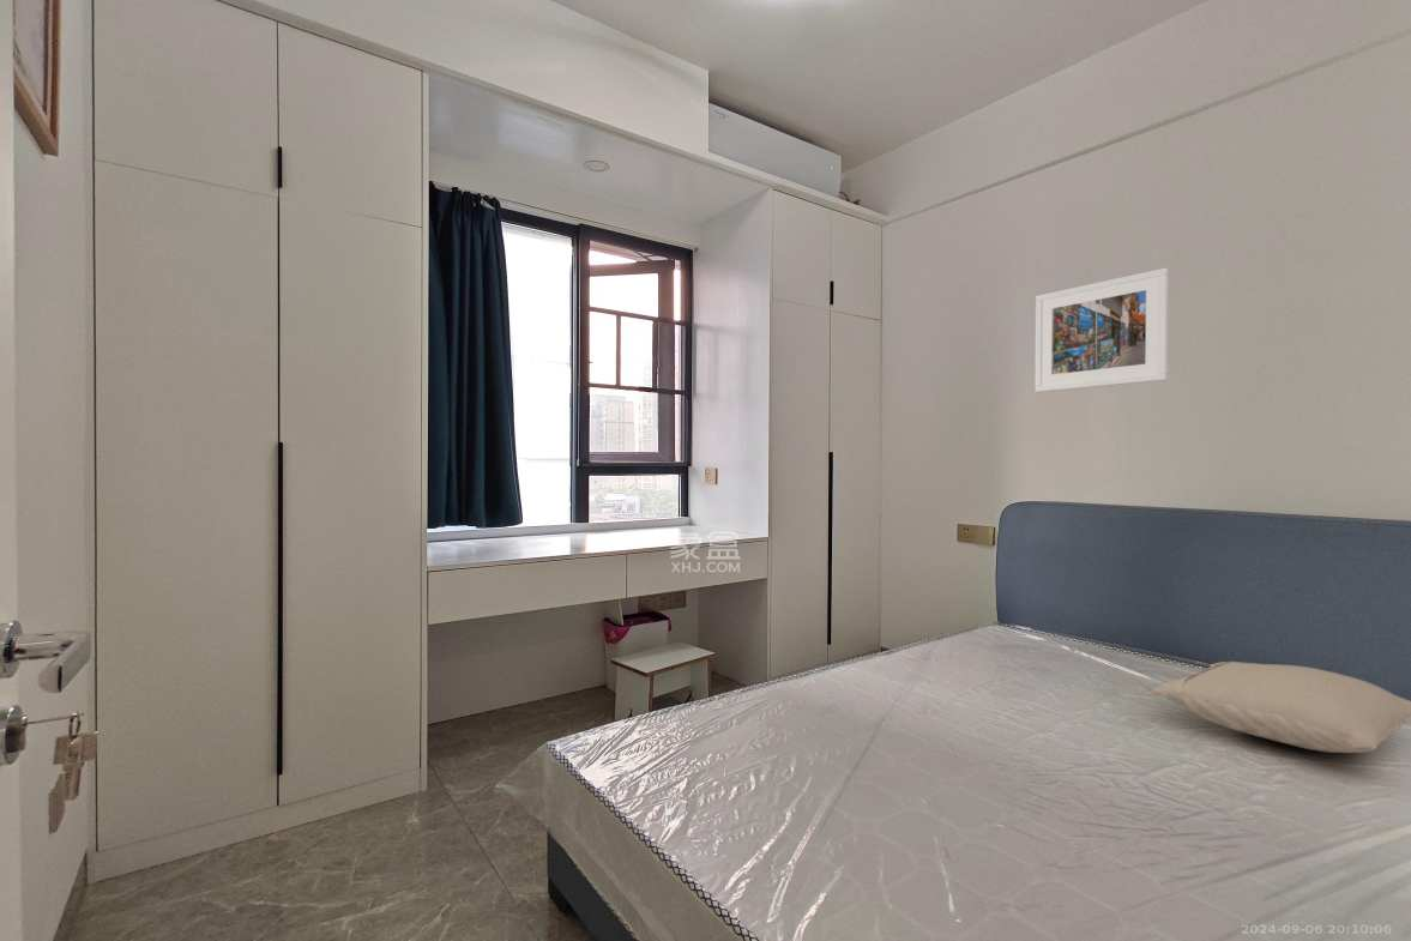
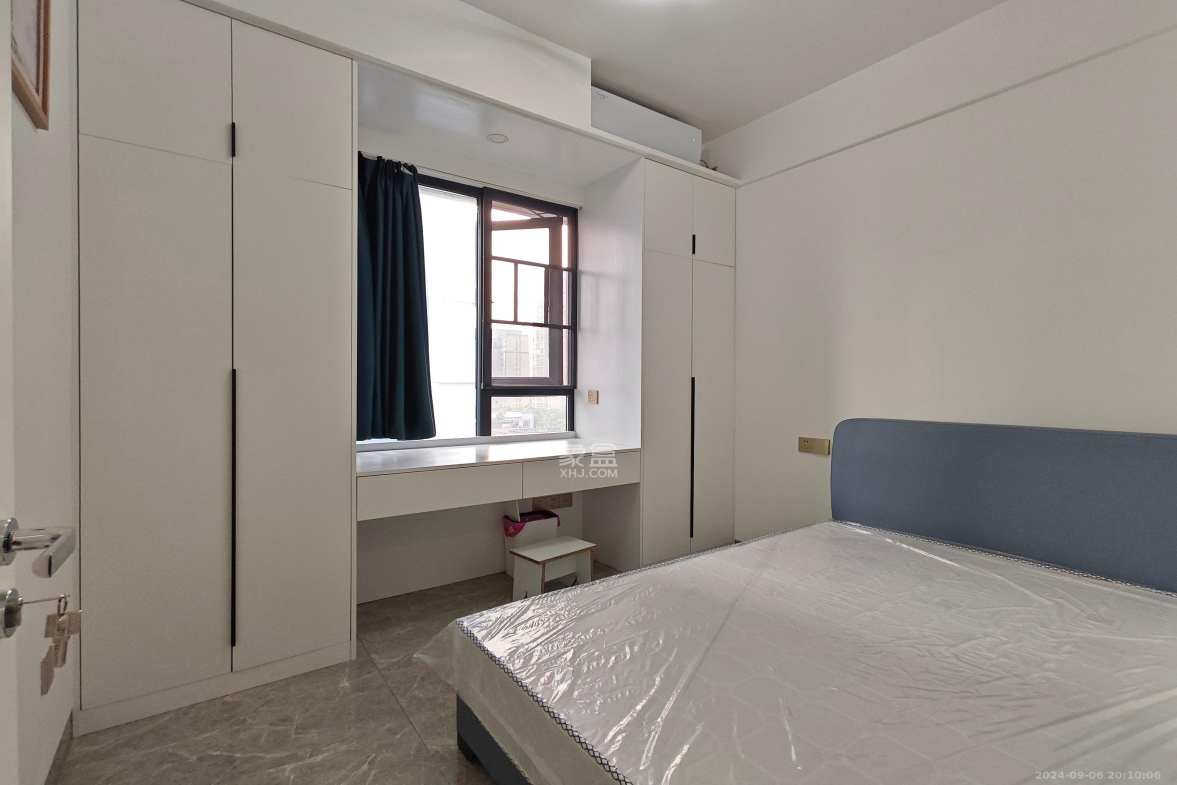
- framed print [1033,266,1170,393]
- pillow [1151,659,1411,754]
